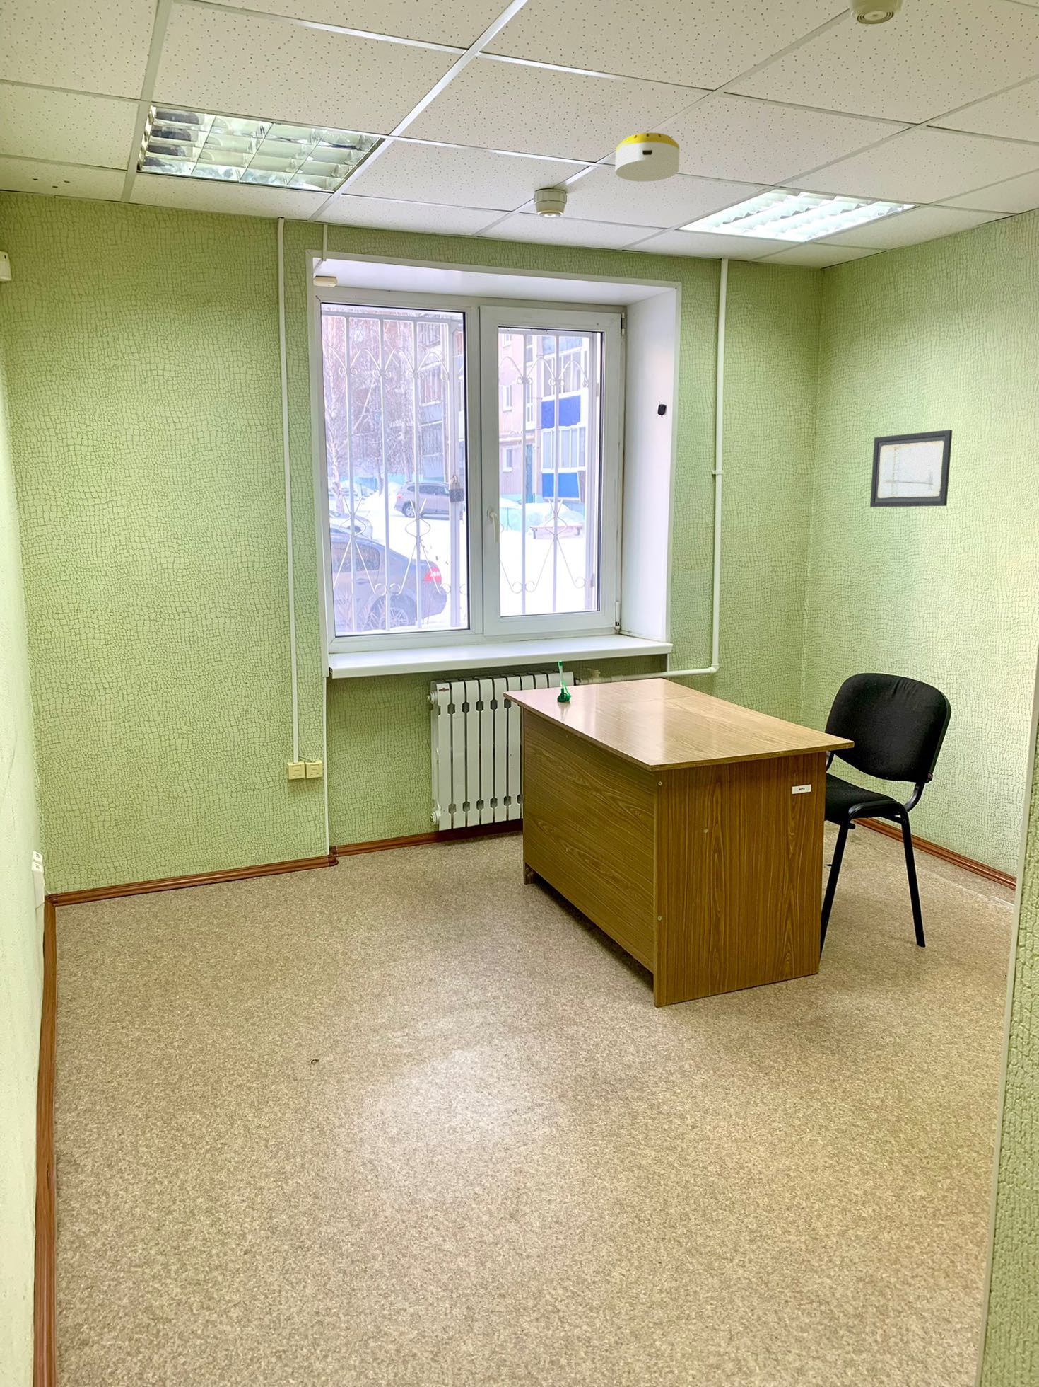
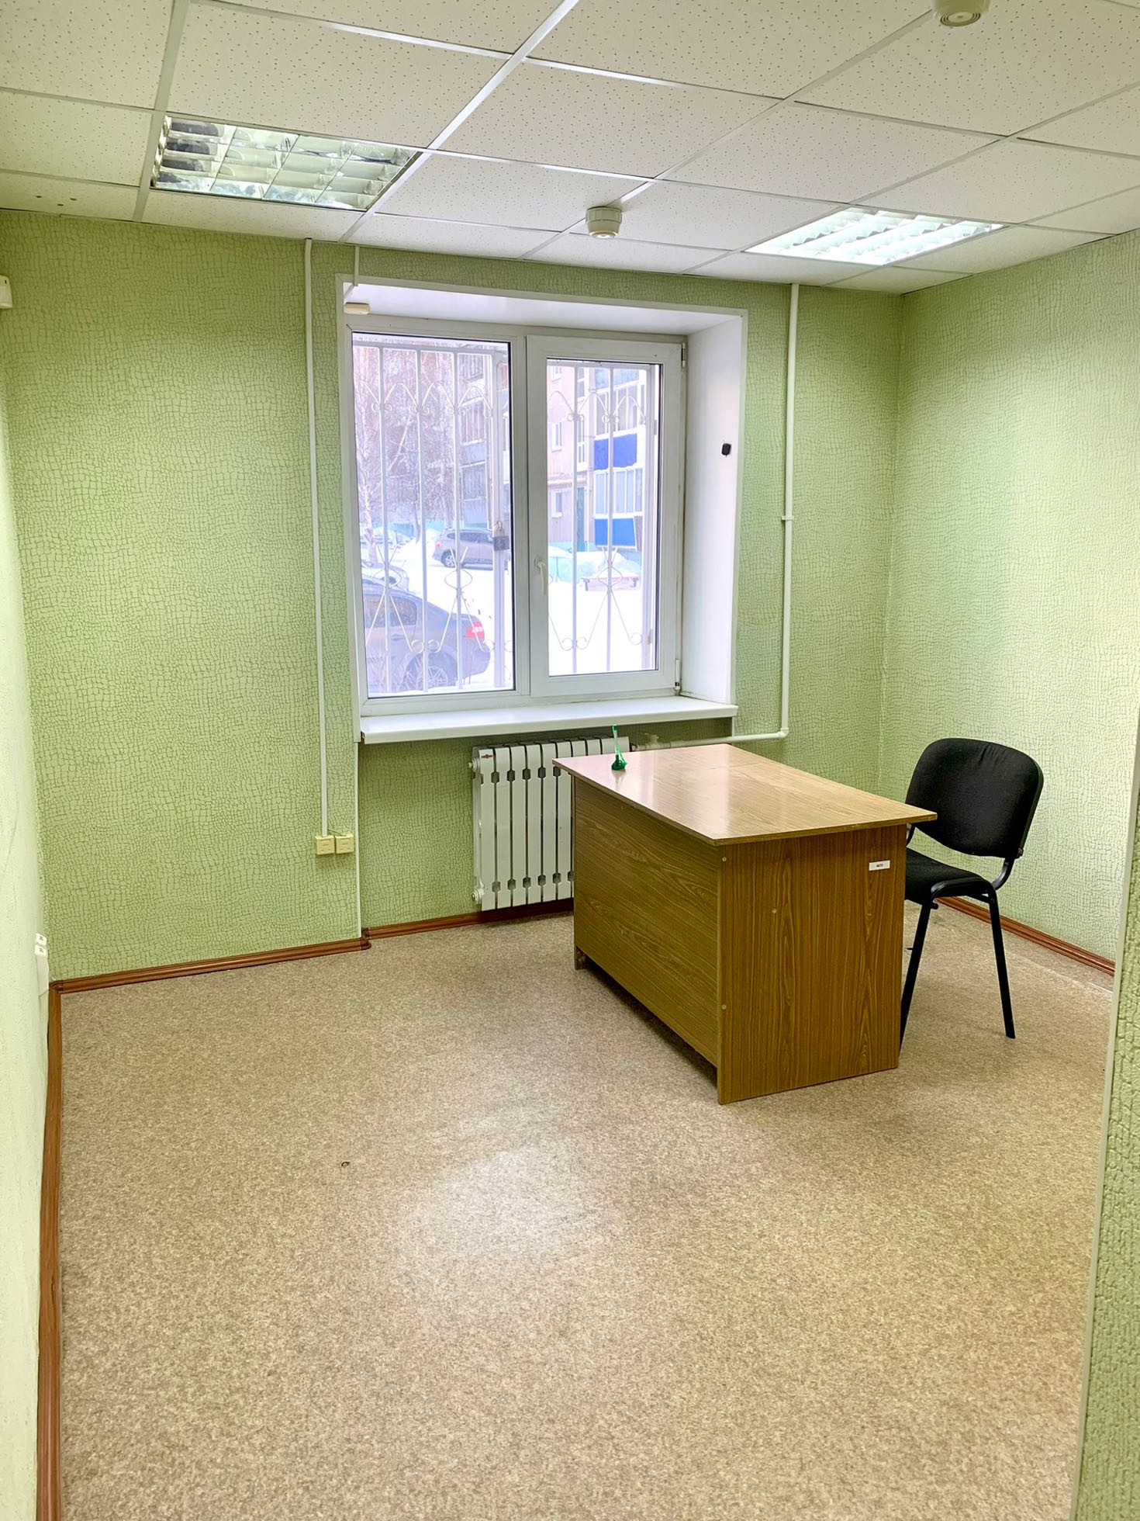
- smoke detector [614,132,680,182]
- wall art [870,429,954,508]
